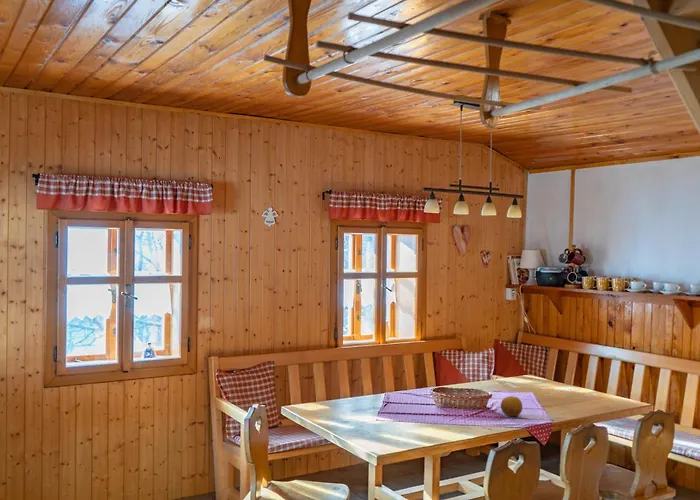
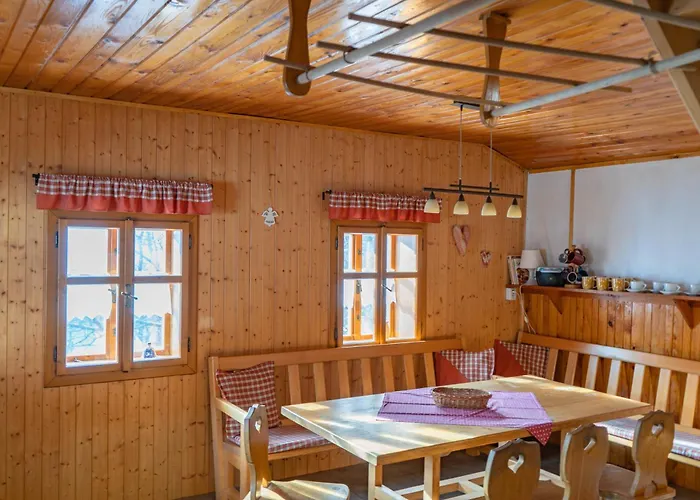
- fruit [500,395,523,417]
